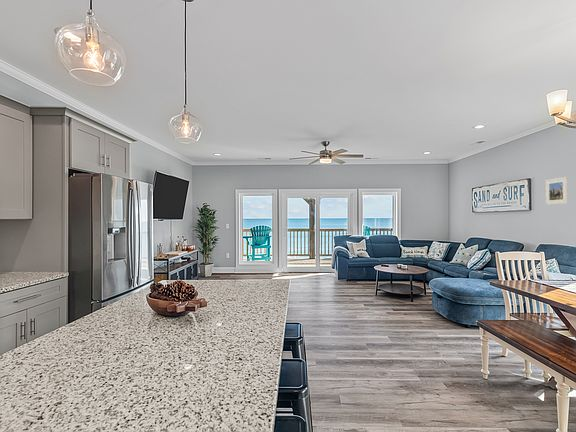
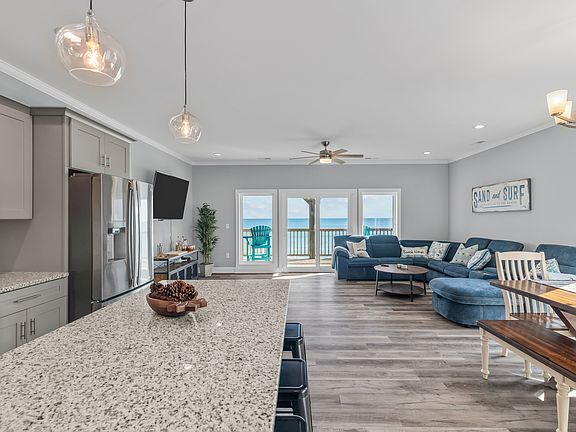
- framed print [545,176,569,206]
